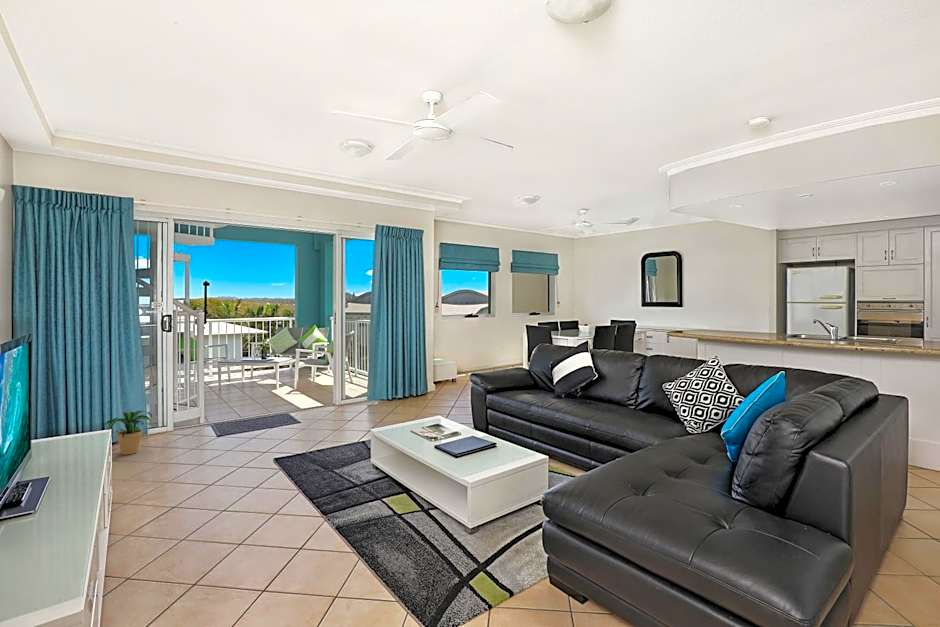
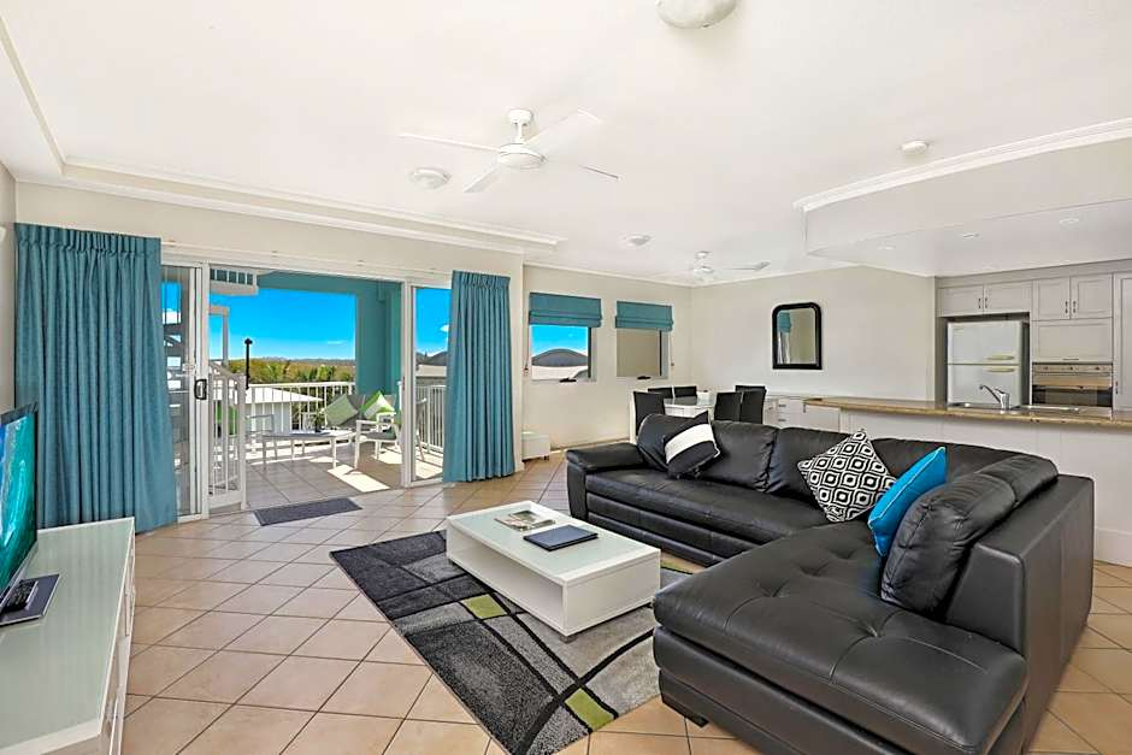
- potted plant [104,410,154,456]
